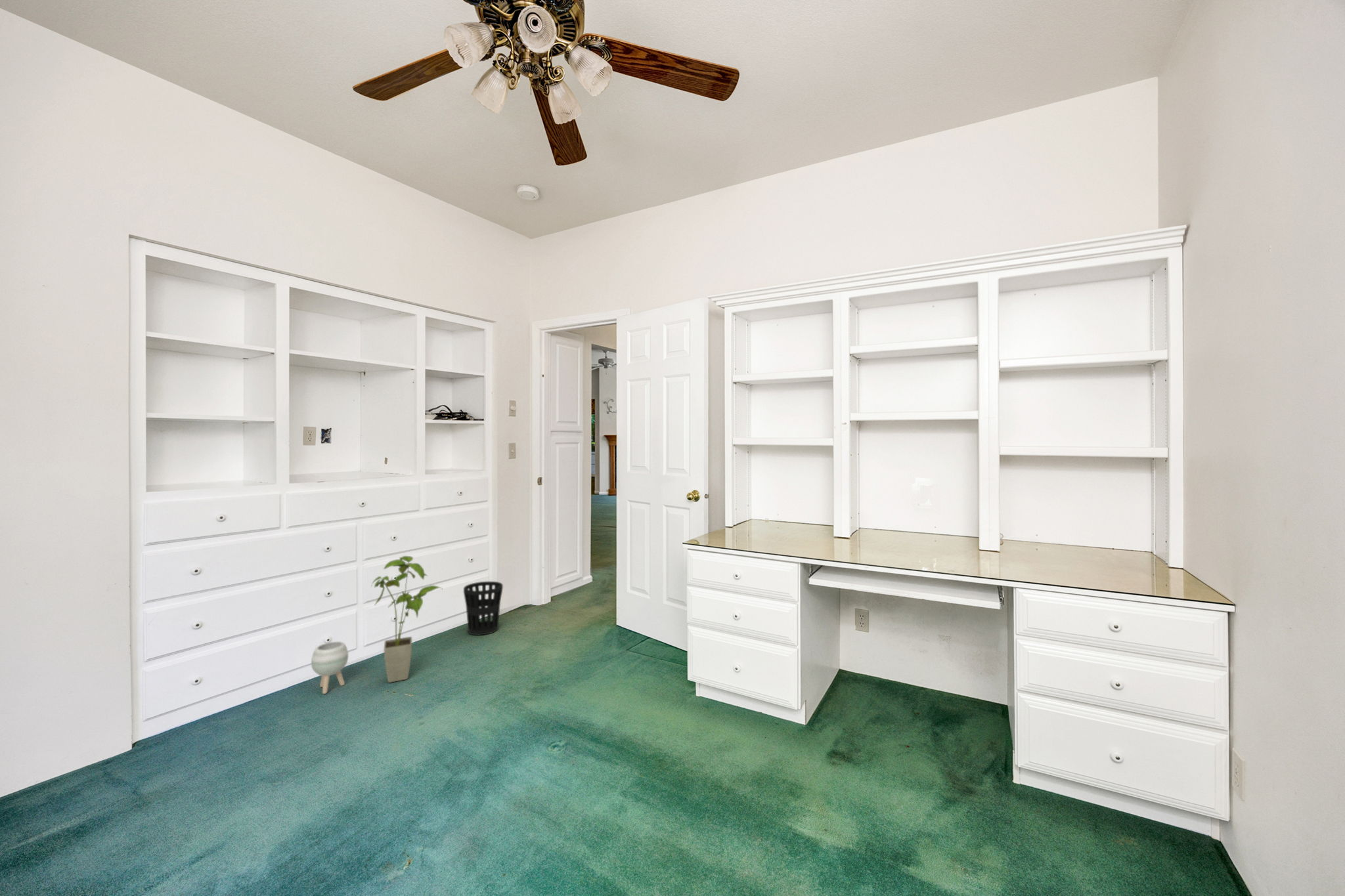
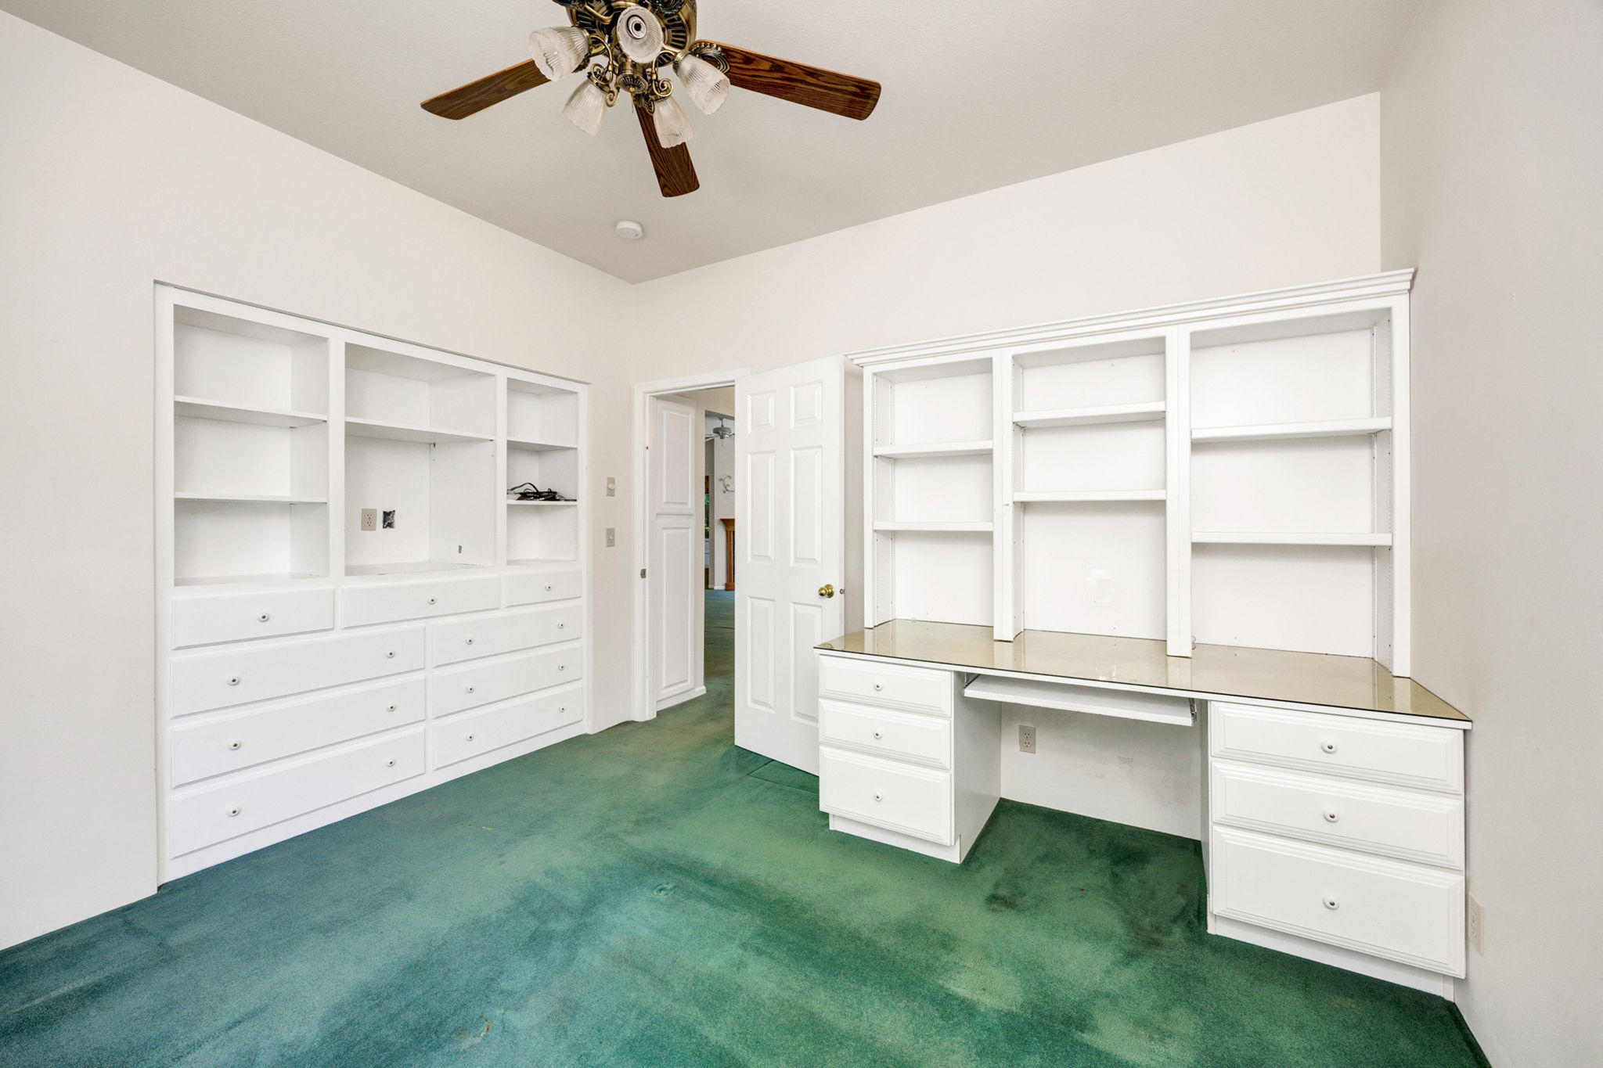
- house plant [370,555,444,683]
- wastebasket [463,581,504,636]
- planter [311,641,349,694]
